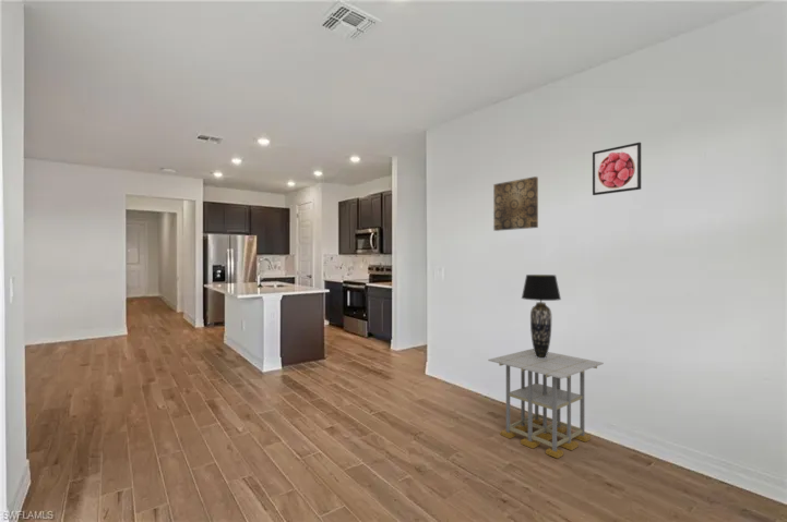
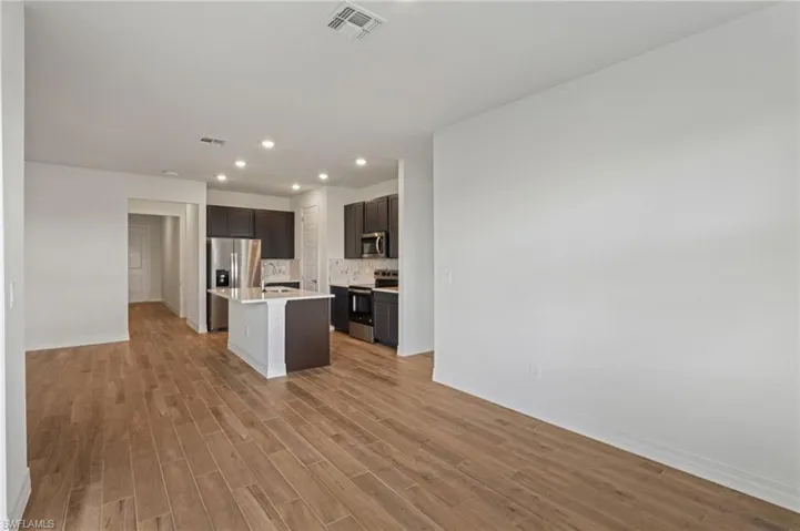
- table lamp [521,274,562,359]
- side table [487,348,605,460]
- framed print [592,142,642,196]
- wall art [492,175,539,232]
